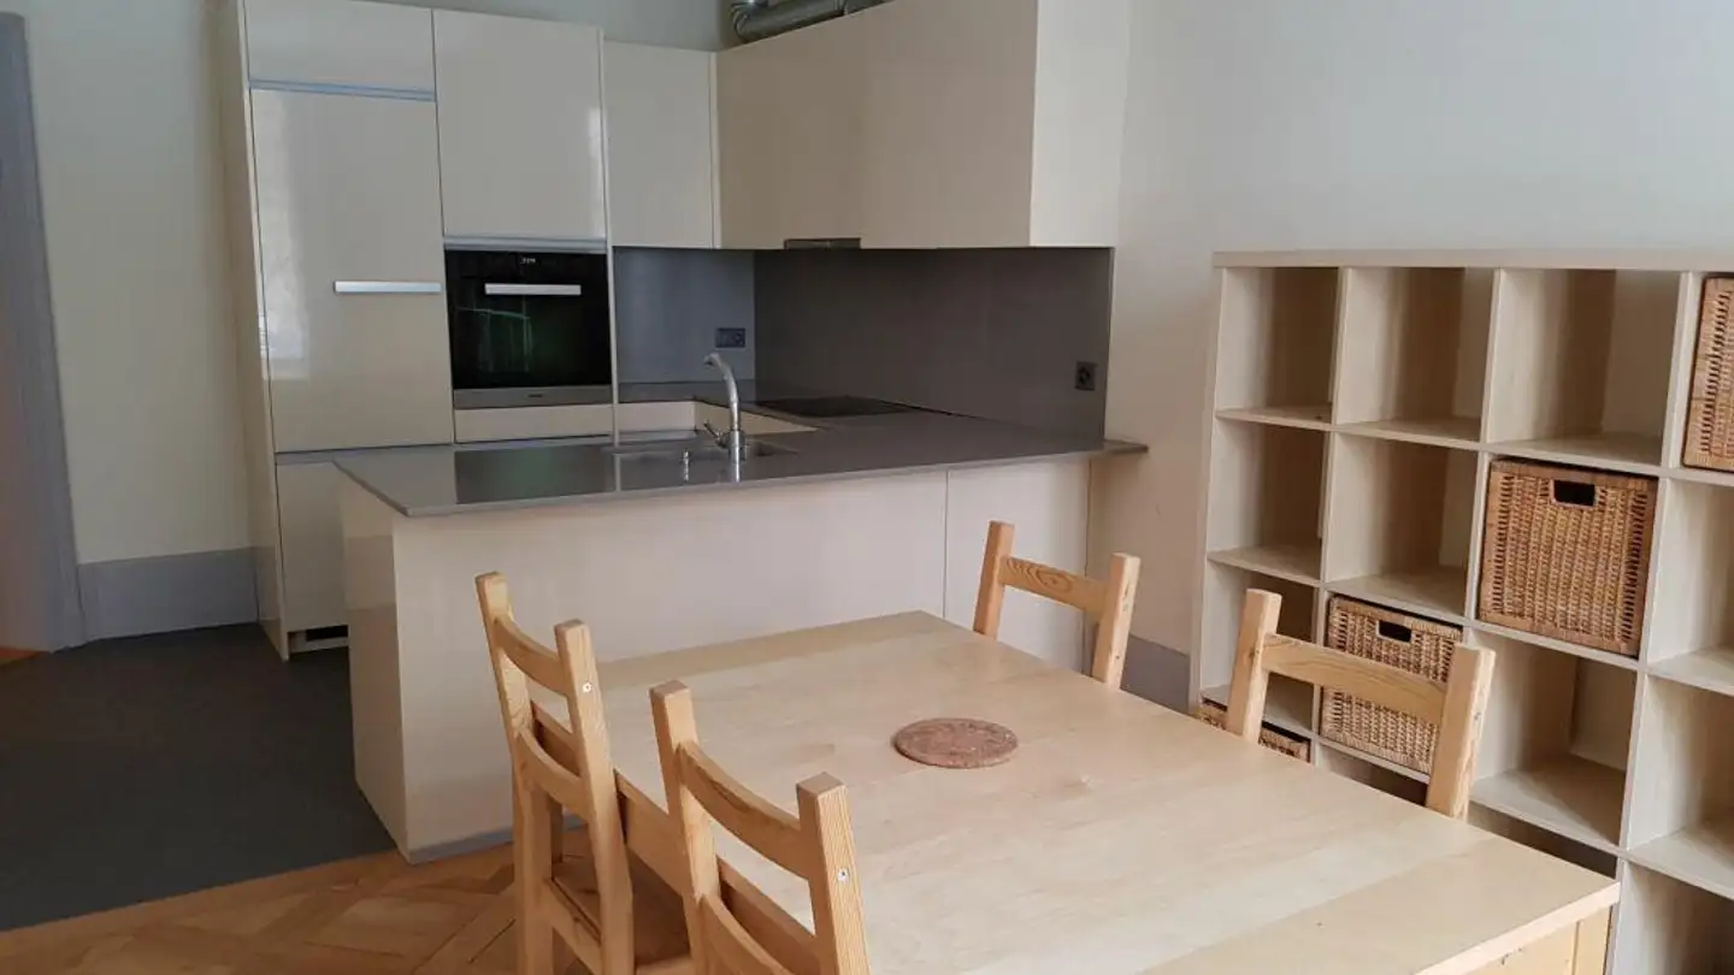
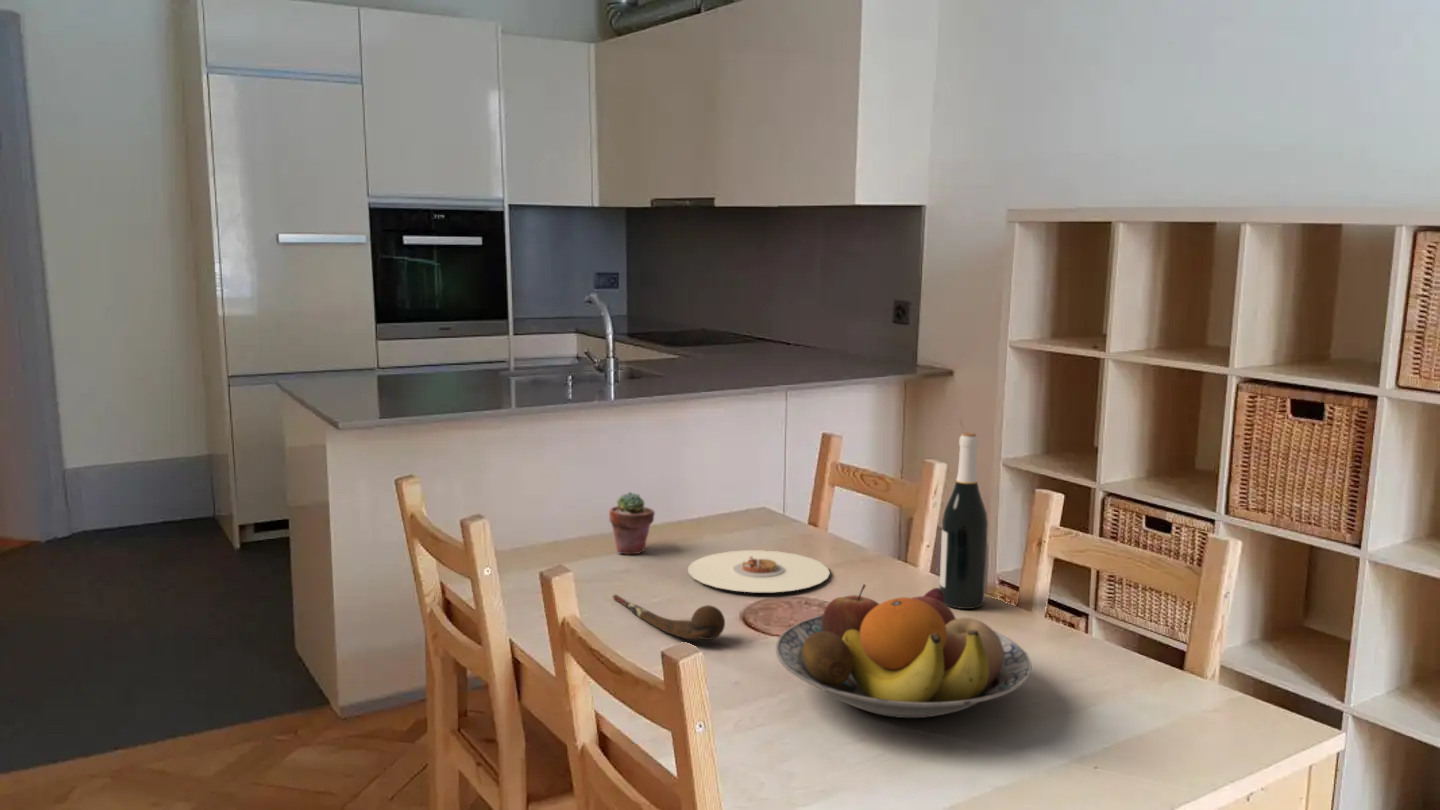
+ wine bottle [939,431,989,610]
+ plate [687,549,831,593]
+ spoon [611,593,726,641]
+ fruit bowl [775,583,1032,719]
+ potted succulent [608,491,656,555]
